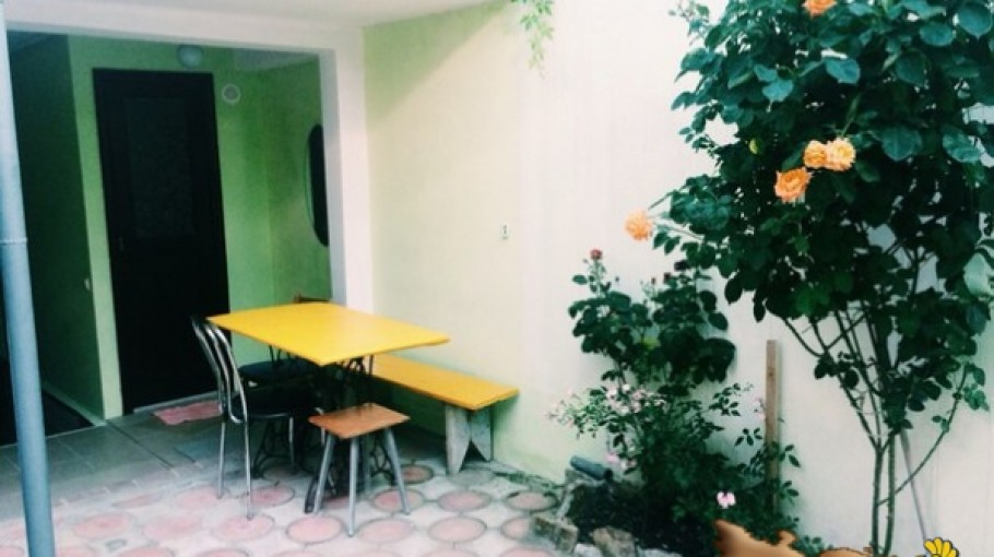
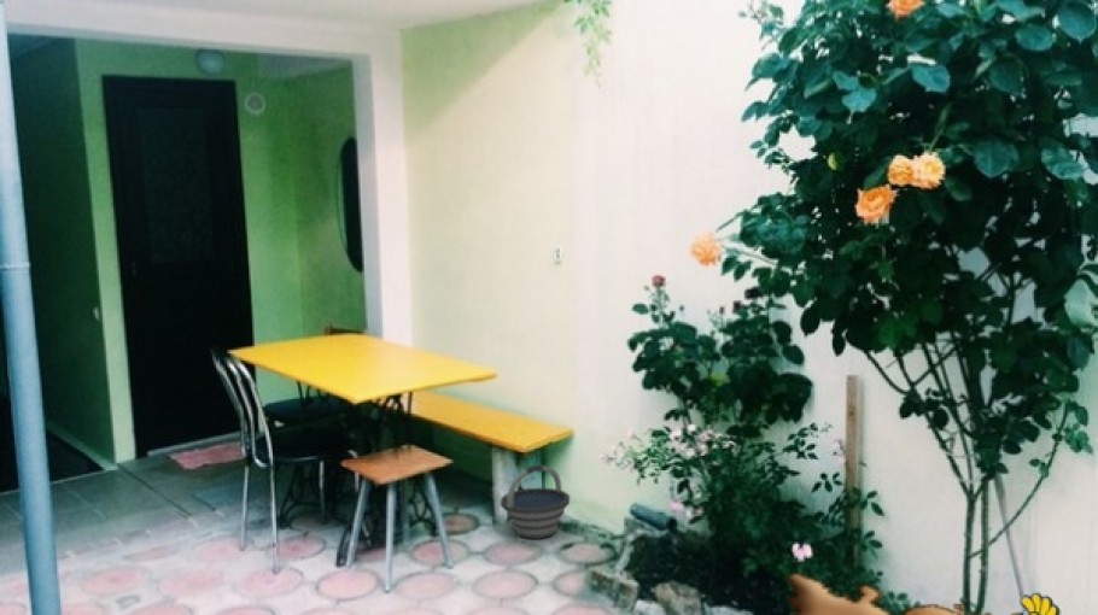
+ bucket [500,463,571,540]
